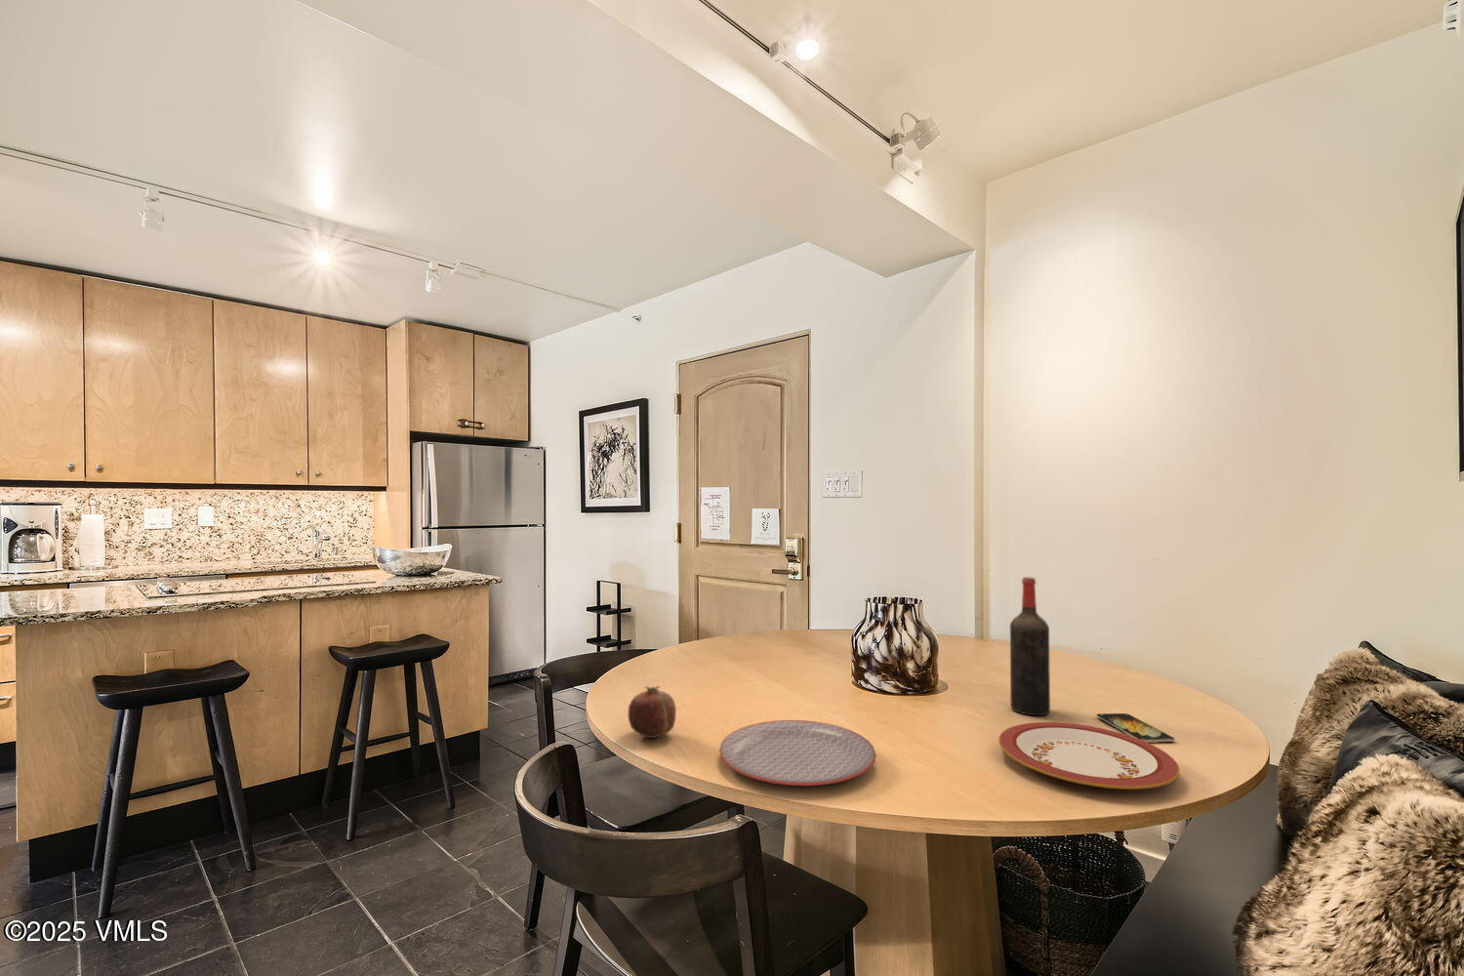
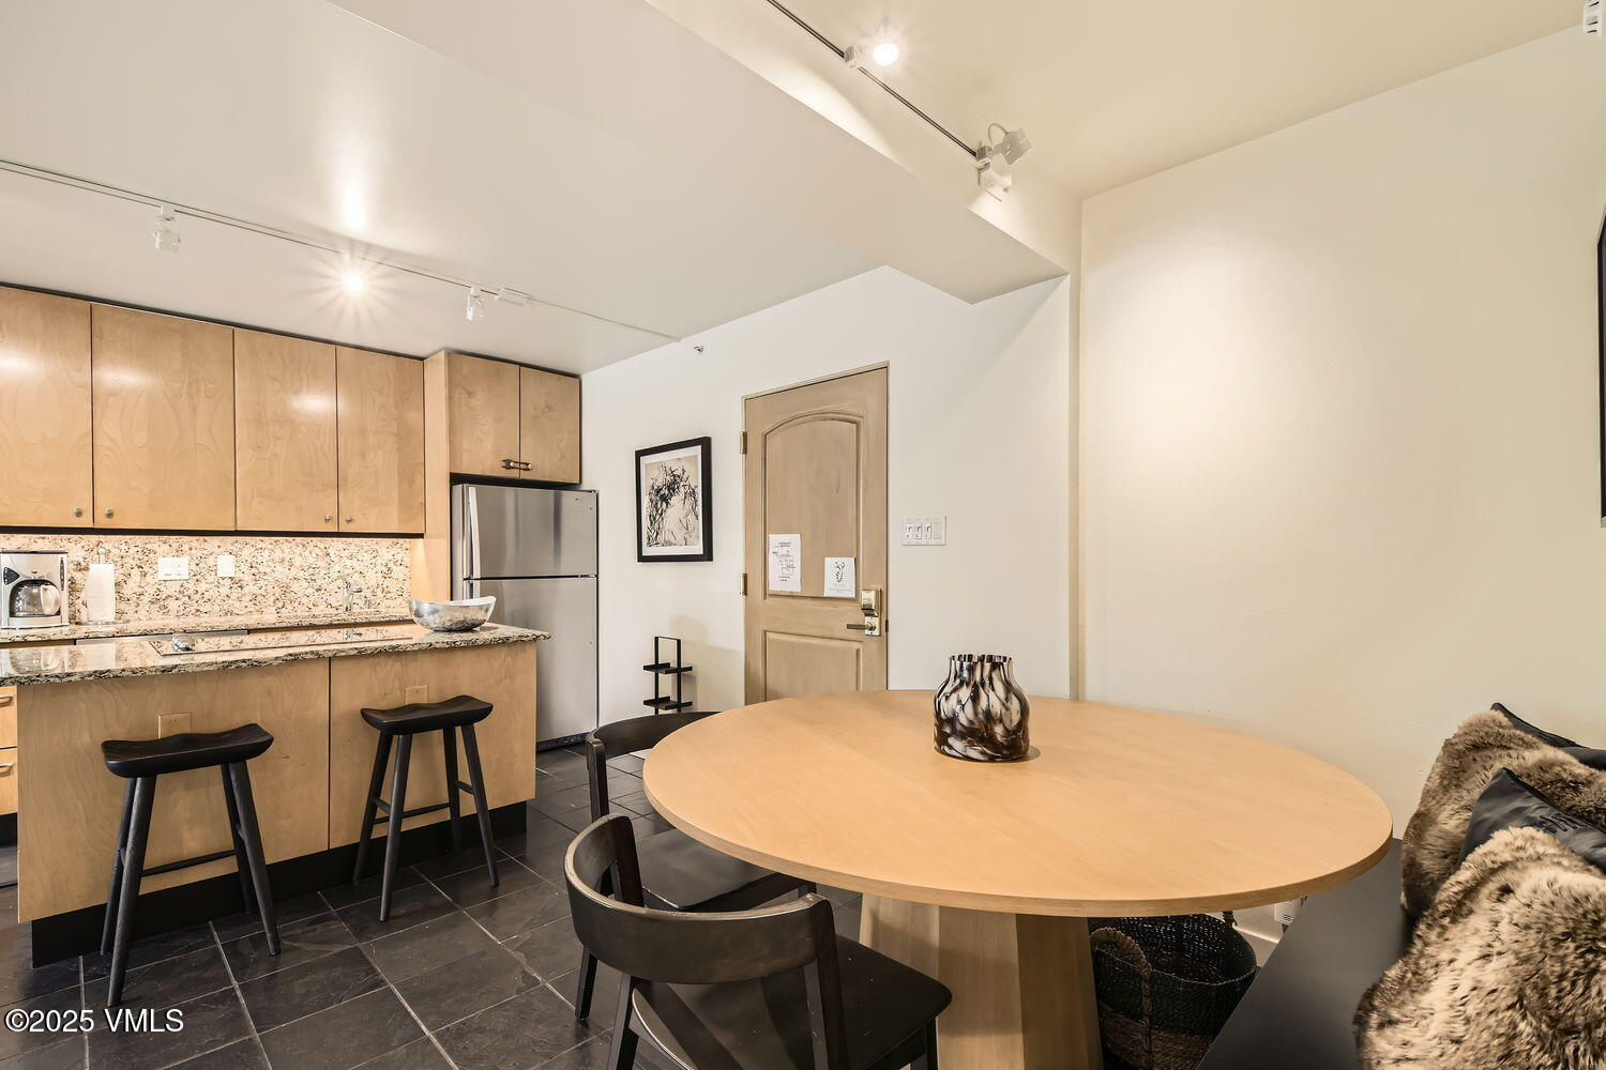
- fruit [627,685,678,739]
- plate [718,719,877,786]
- plate [998,721,1180,791]
- smartphone [1096,712,1175,744]
- wine bottle [1009,576,1051,717]
